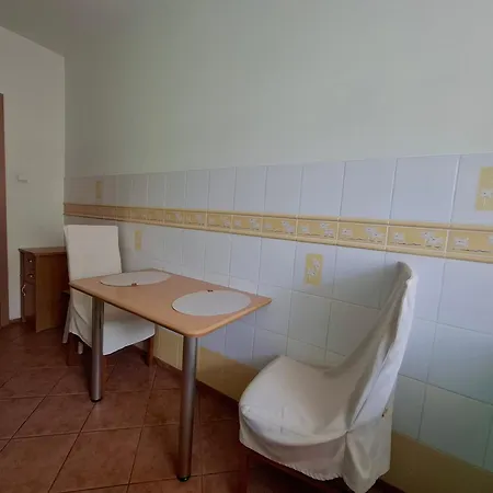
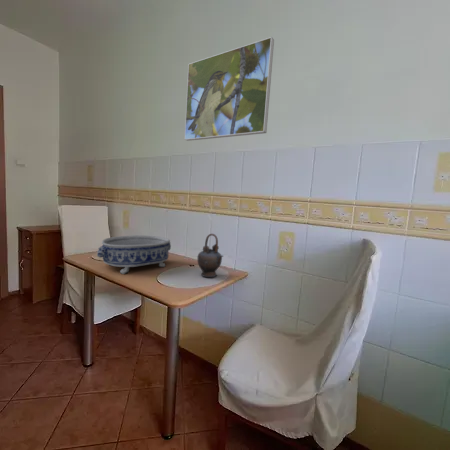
+ decorative bowl [96,234,172,275]
+ teapot [197,233,224,278]
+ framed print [184,36,275,142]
